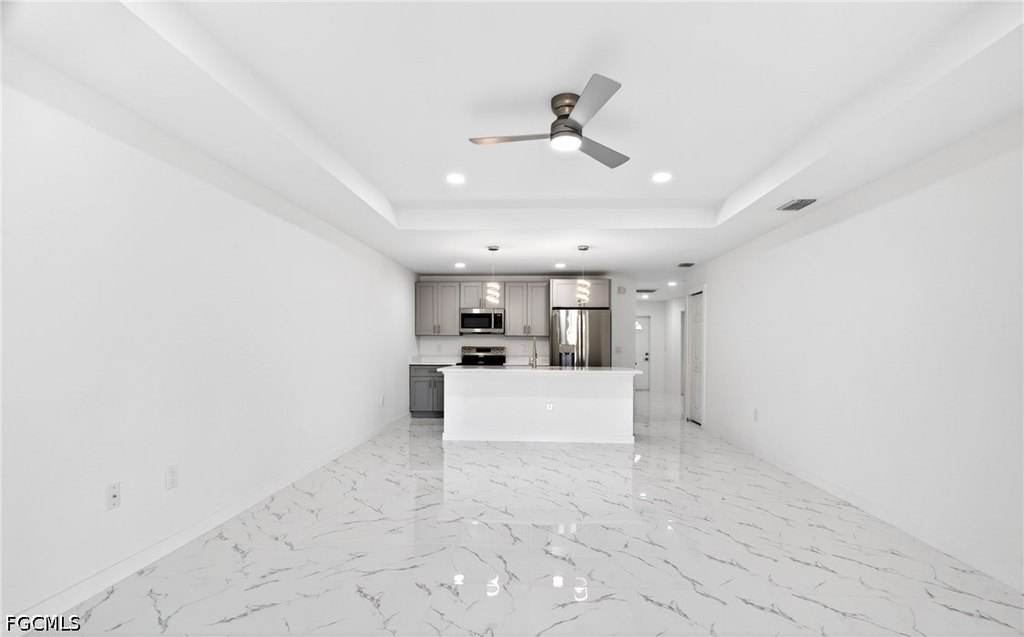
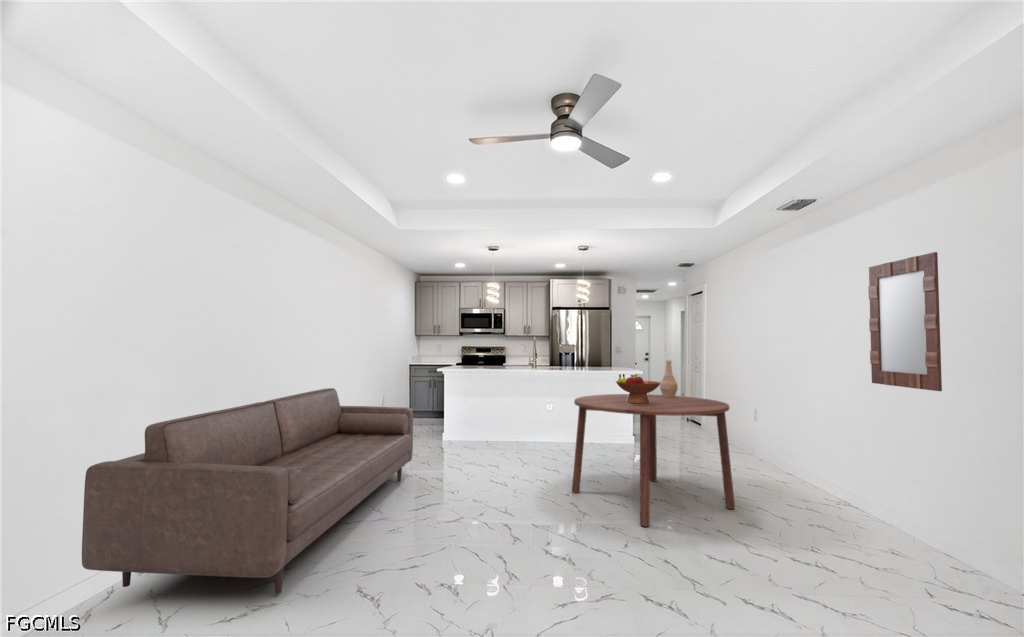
+ vase [659,359,679,397]
+ sofa [81,387,414,595]
+ fruit bowl [615,373,661,404]
+ home mirror [867,251,943,392]
+ dining table [571,393,736,528]
